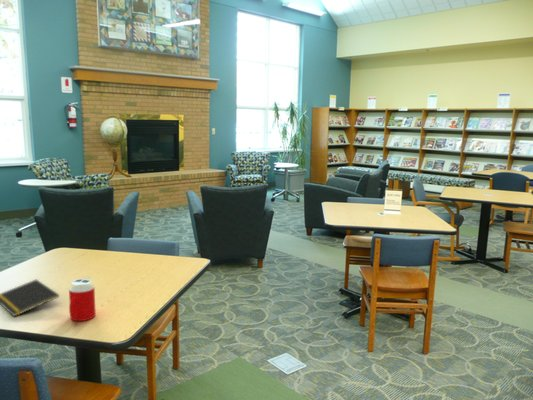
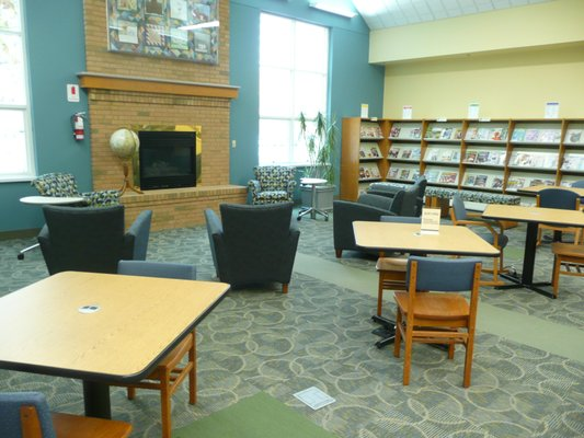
- notepad [0,278,60,318]
- cup [68,283,97,322]
